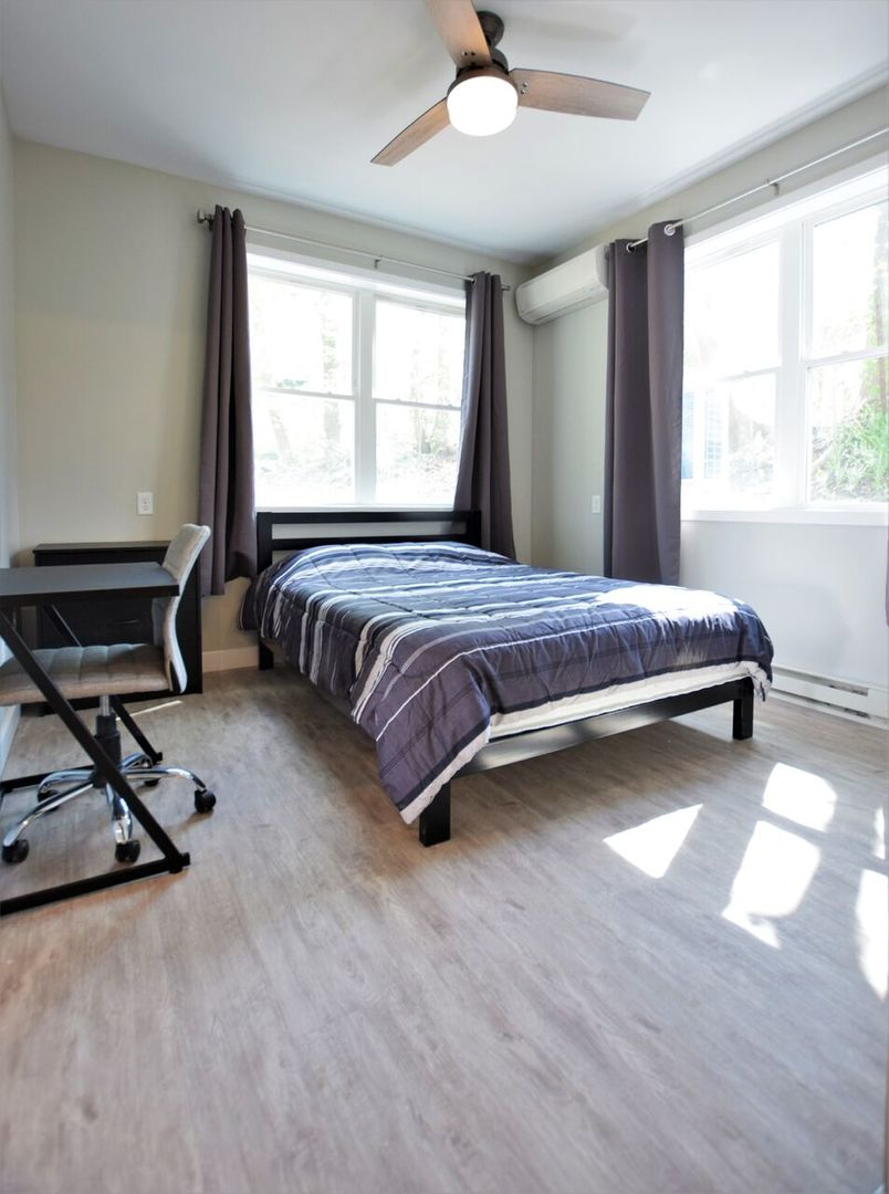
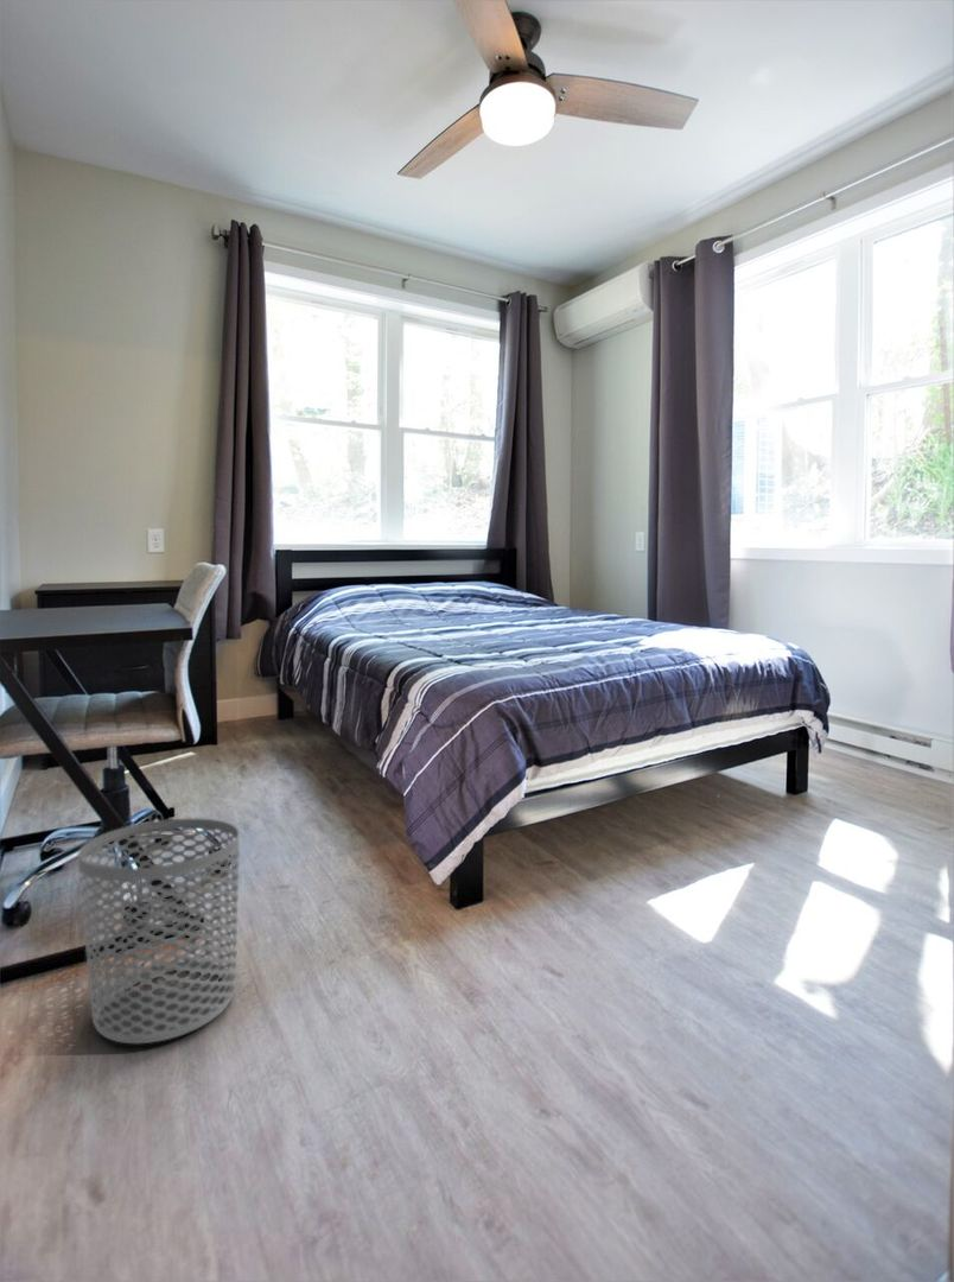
+ waste bin [77,818,241,1045]
